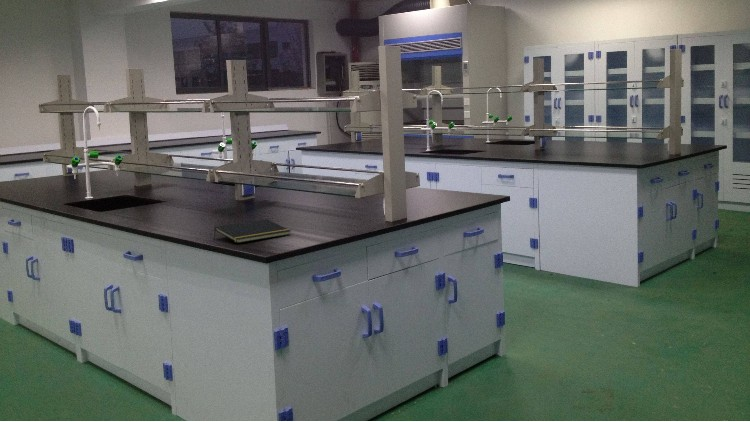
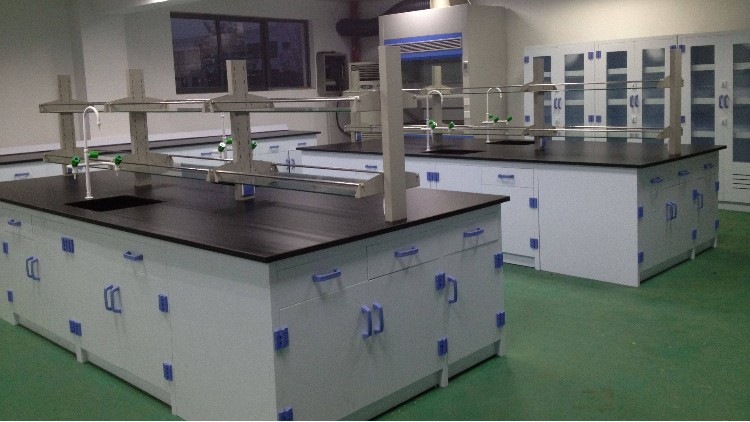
- notepad [213,218,291,244]
